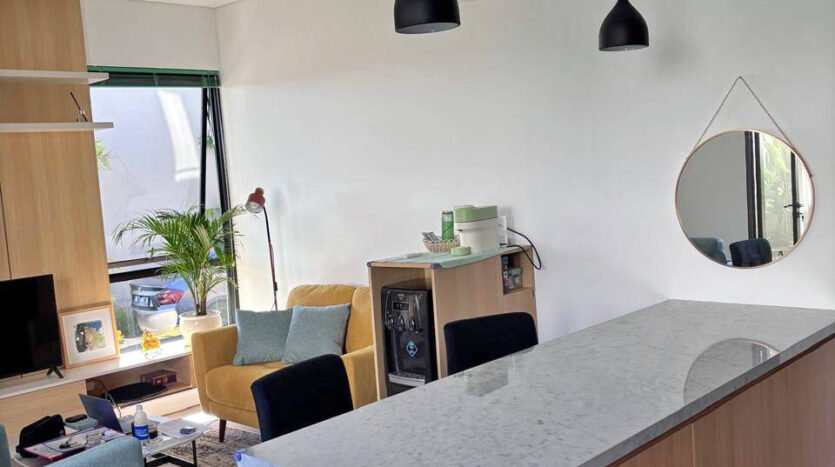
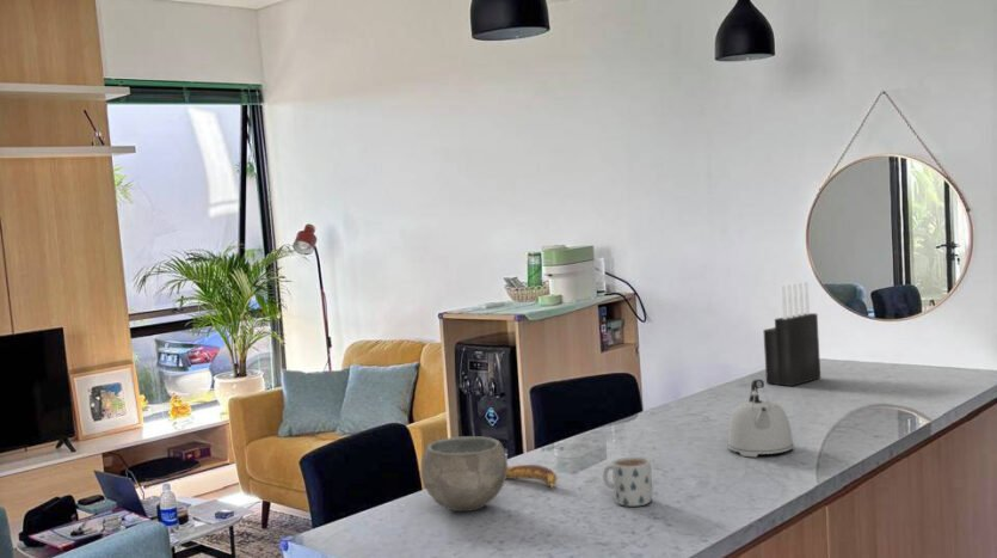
+ kettle [727,379,795,458]
+ bowl [420,435,509,513]
+ banana [506,464,559,490]
+ knife block [762,280,821,387]
+ mug [602,456,653,508]
